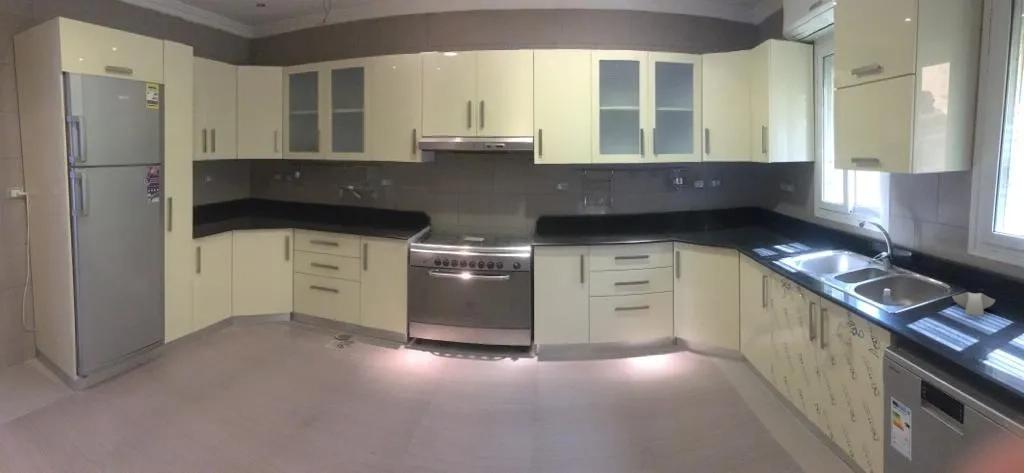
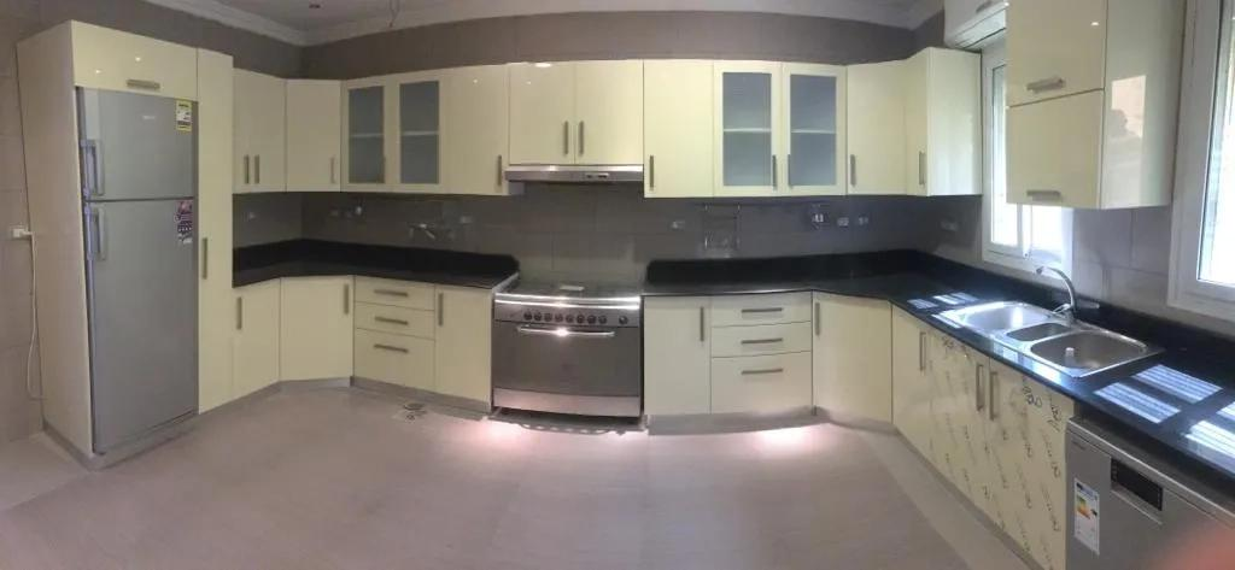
- spoon rest [951,291,996,317]
